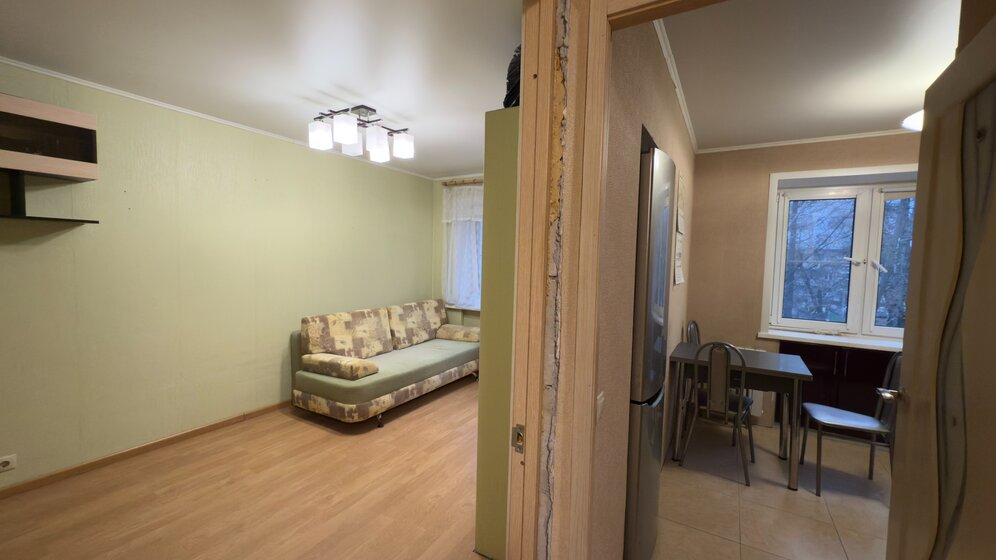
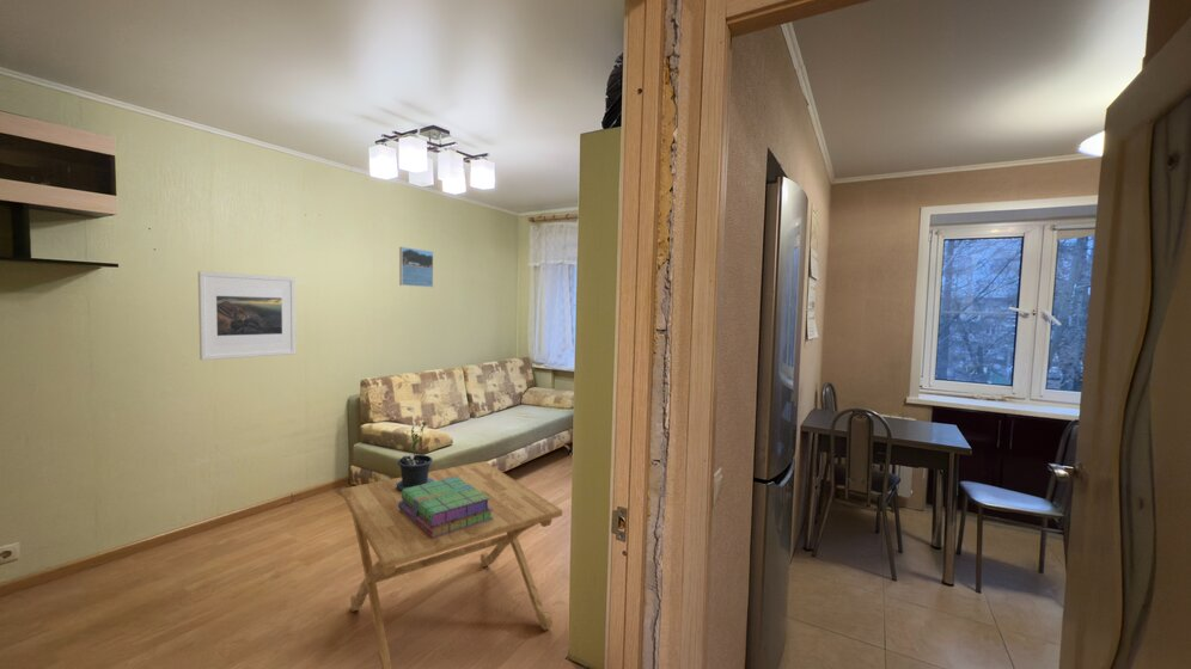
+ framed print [197,270,297,361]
+ stack of books [398,477,494,538]
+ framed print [398,246,434,288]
+ potted plant [396,421,434,491]
+ side table [340,460,563,669]
